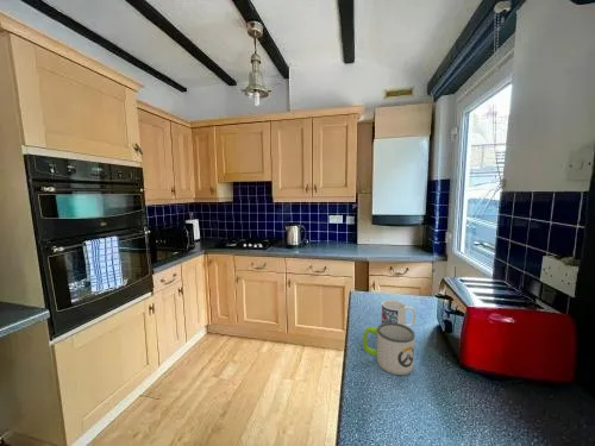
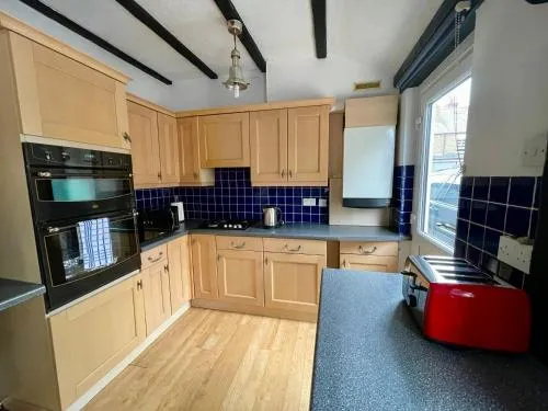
- mug [381,299,416,328]
- mug [362,322,416,376]
